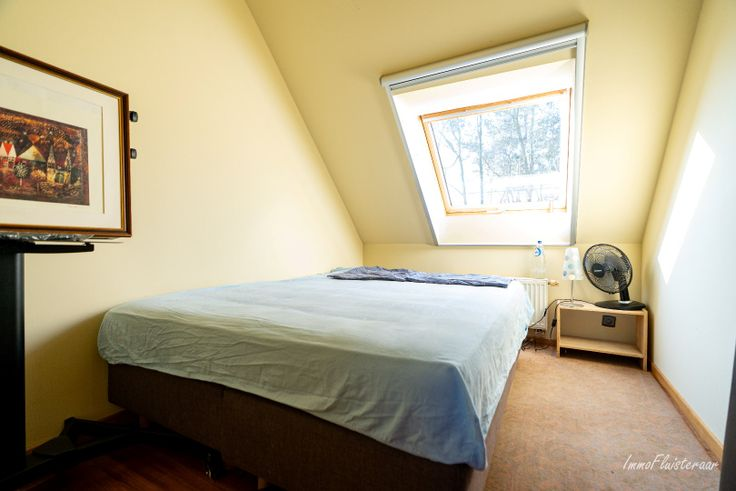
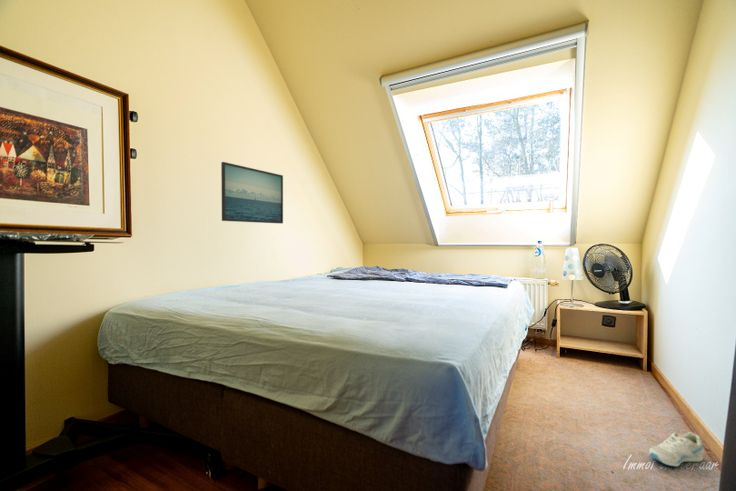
+ sneaker [648,431,704,468]
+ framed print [220,161,284,224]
